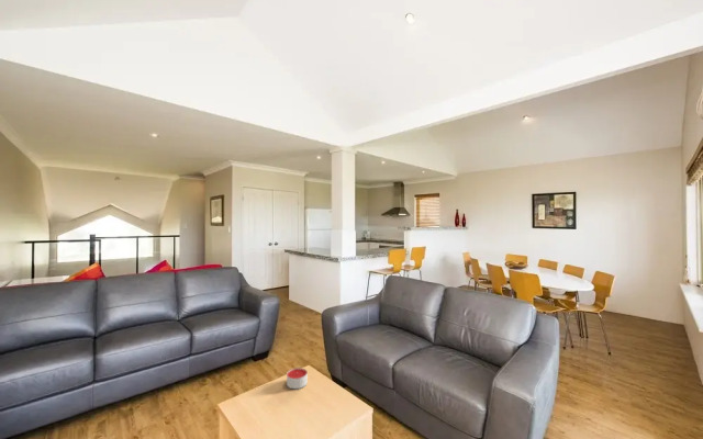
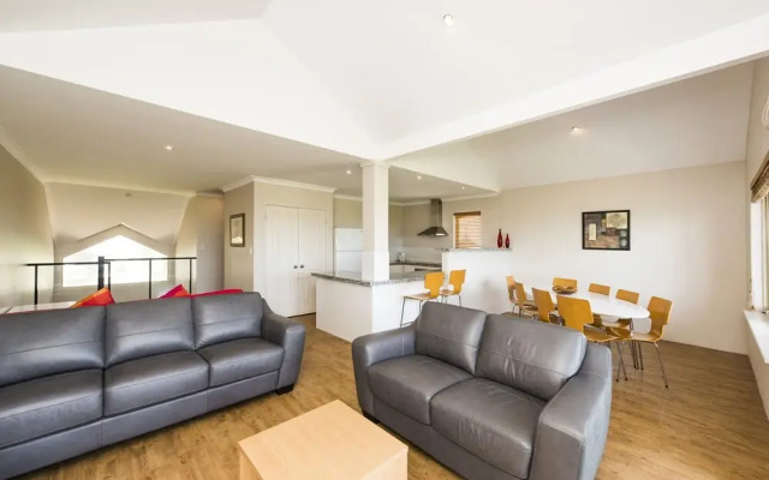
- candle [286,367,309,390]
